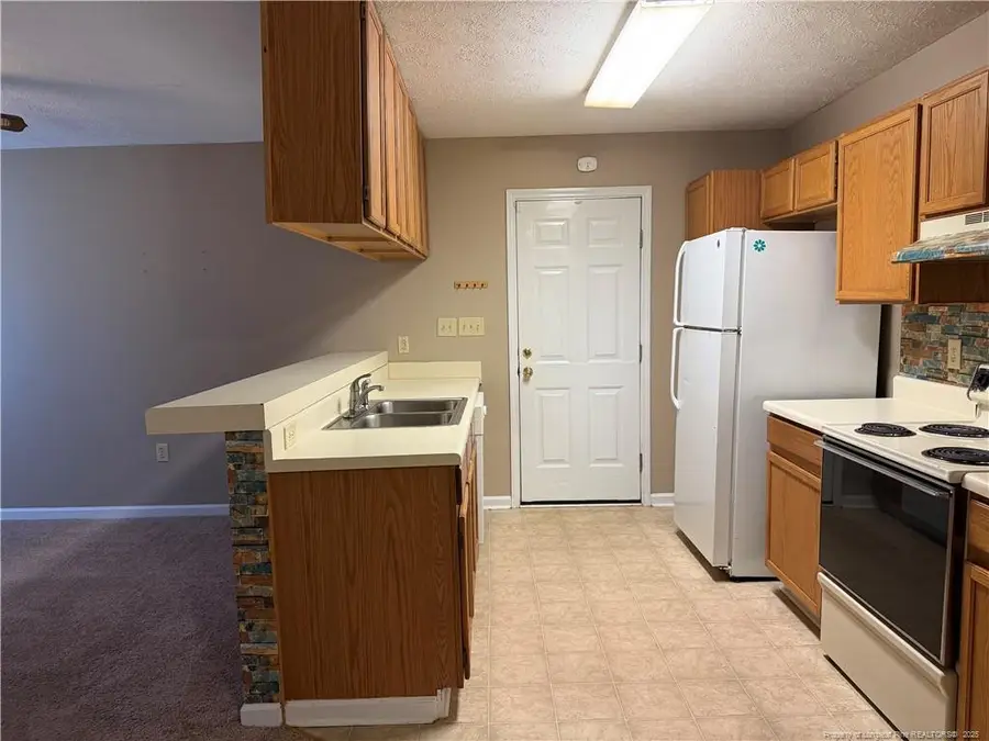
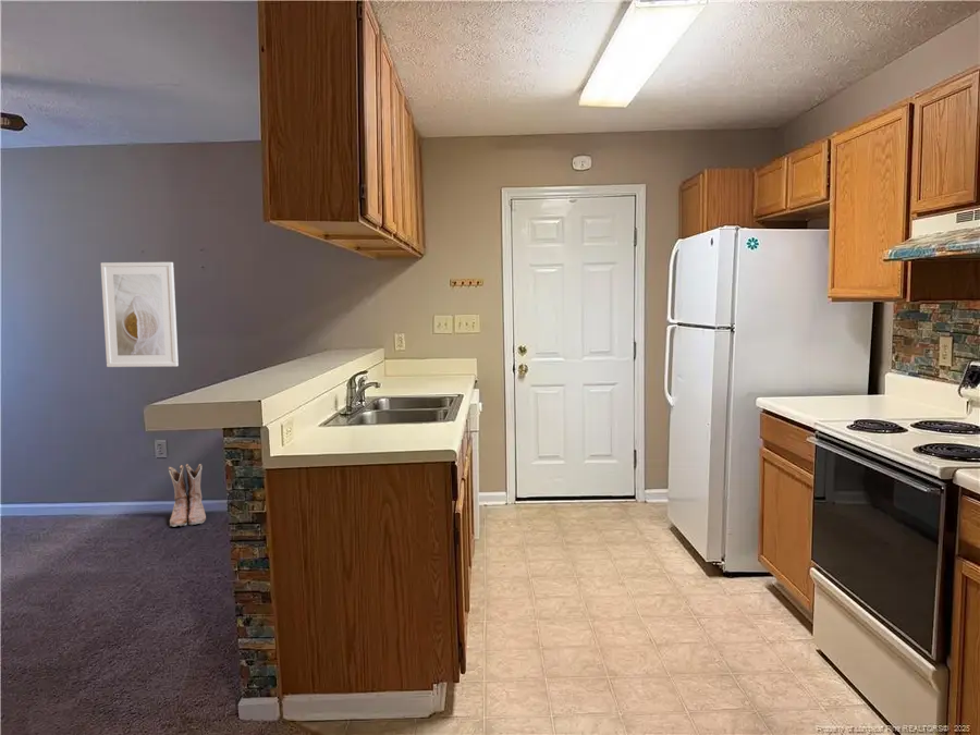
+ boots [168,463,207,527]
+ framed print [100,261,180,368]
